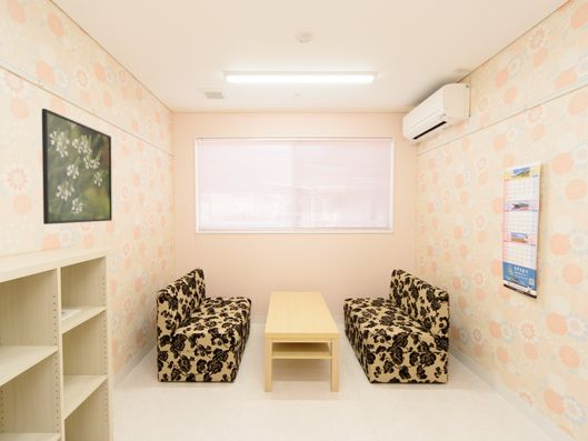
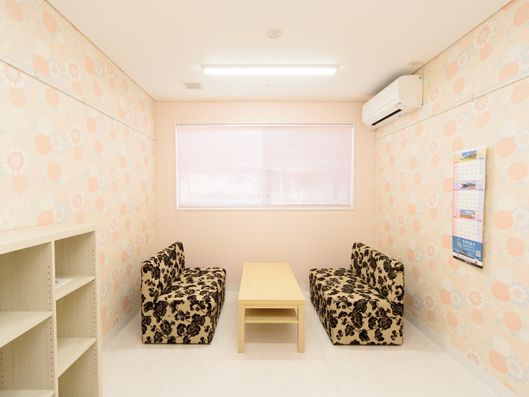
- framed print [41,108,113,225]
